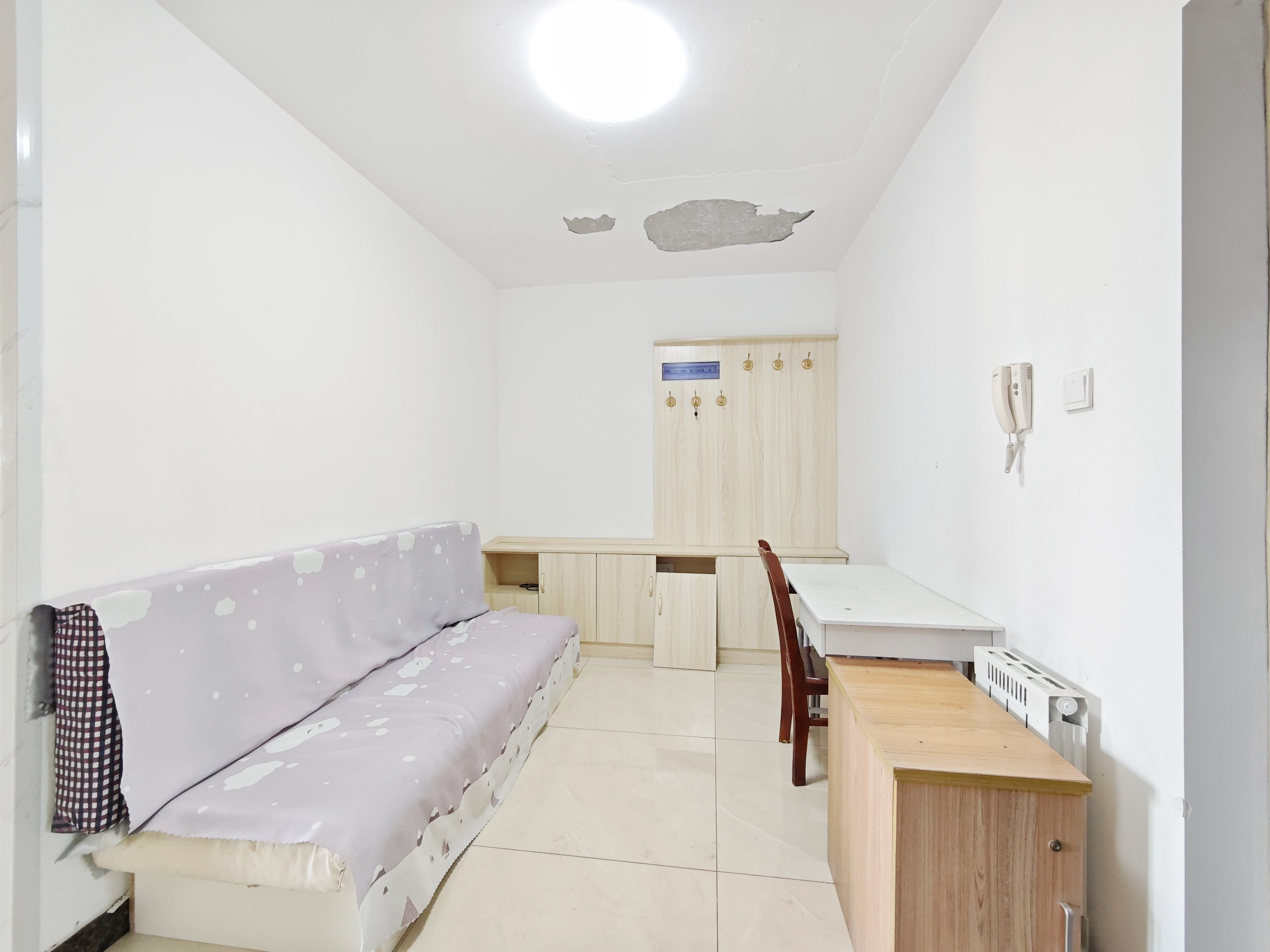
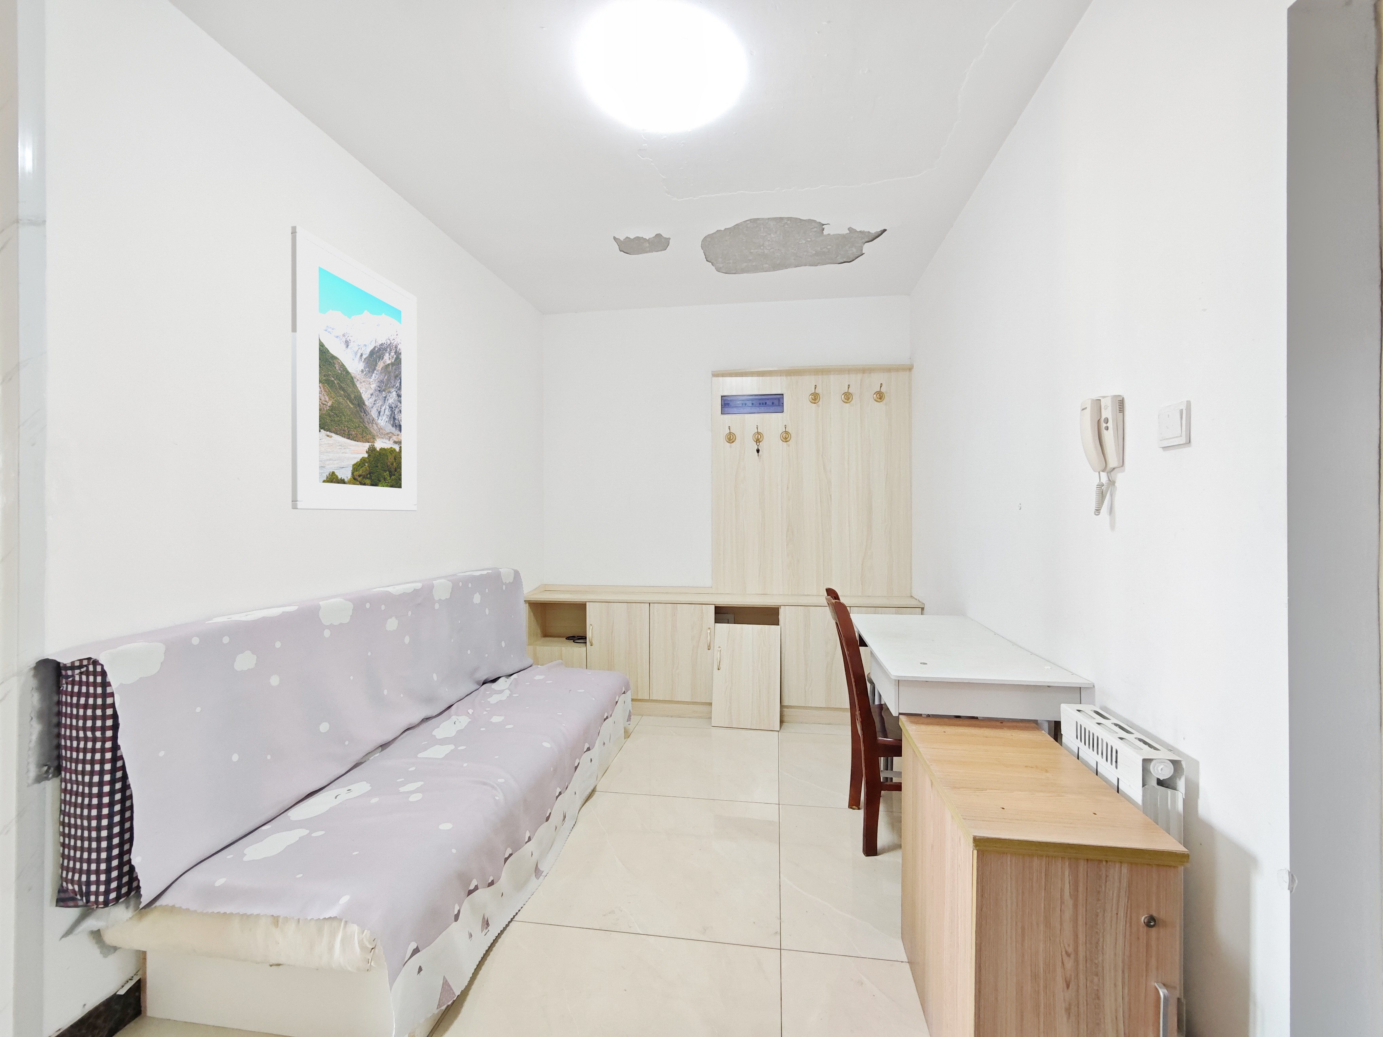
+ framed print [291,225,417,511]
